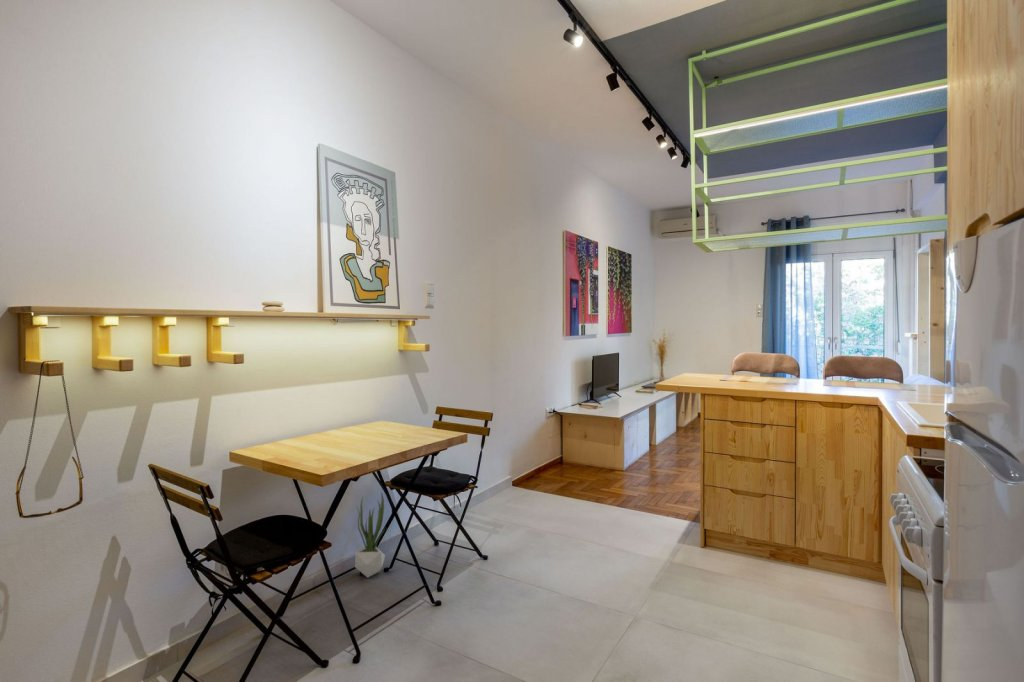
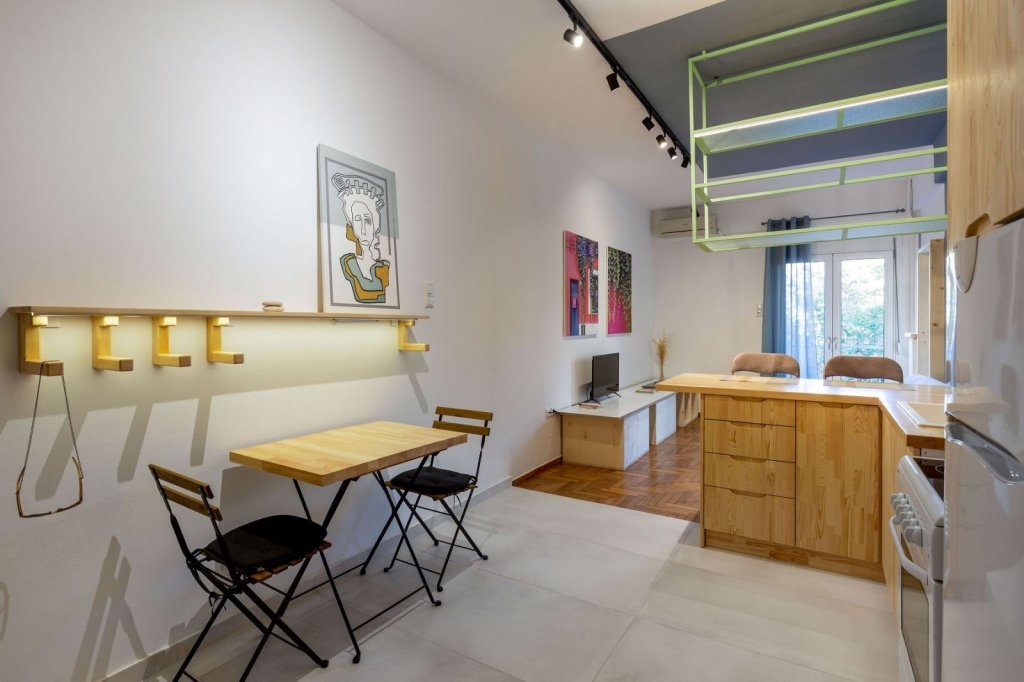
- potted plant [354,491,386,579]
